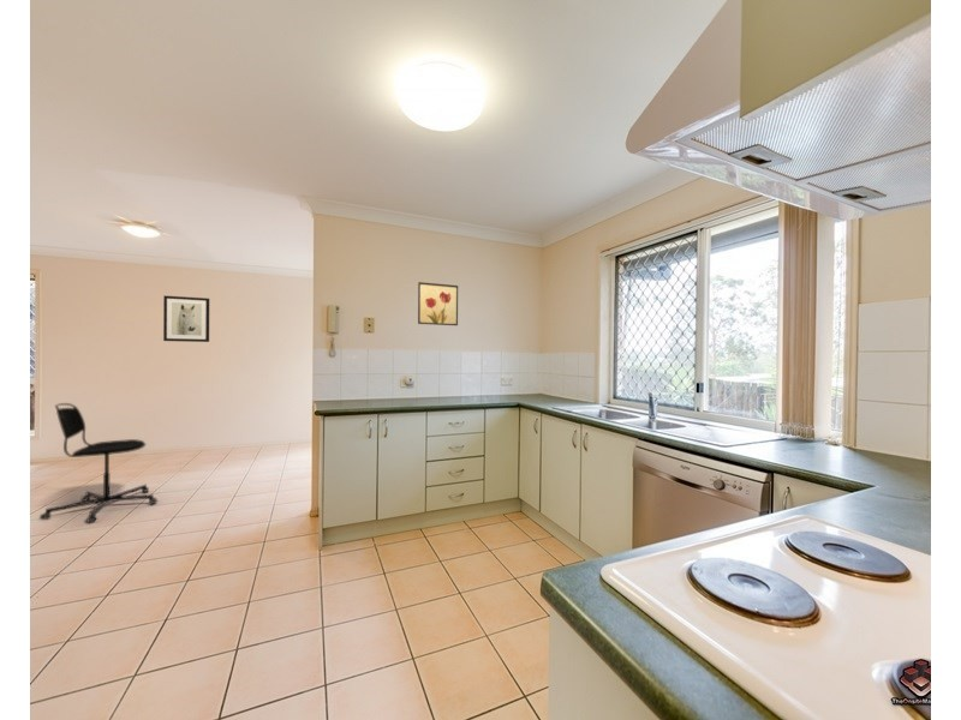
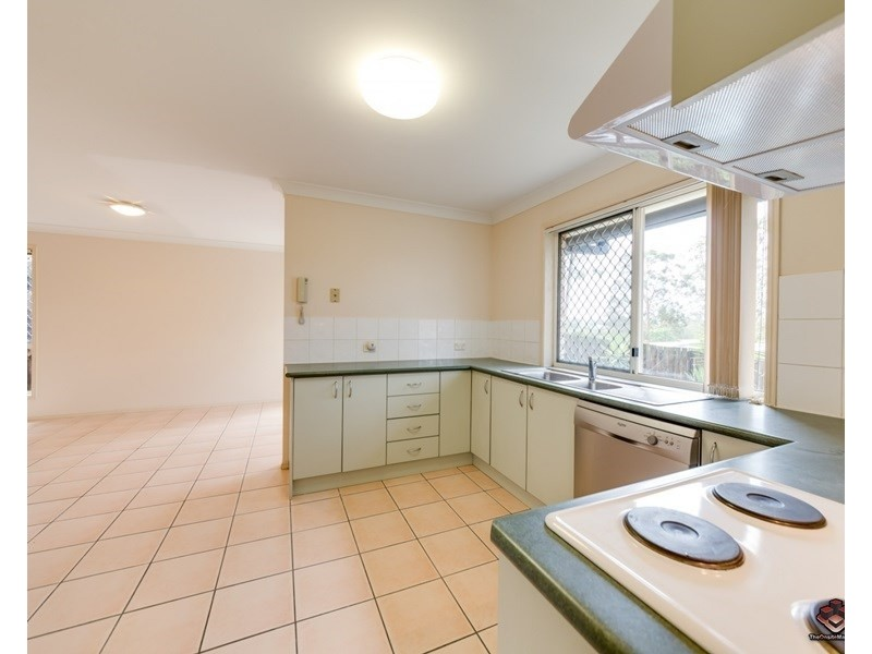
- wall art [162,294,210,343]
- wall art [417,281,459,326]
- office chair [38,402,159,524]
